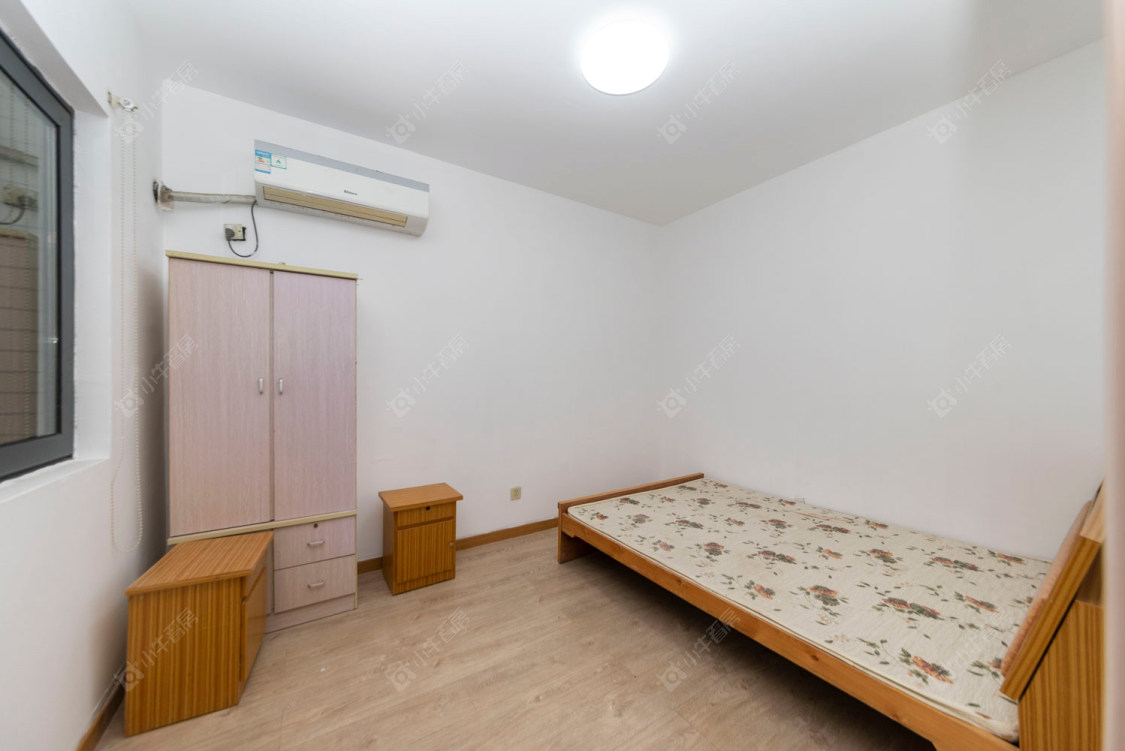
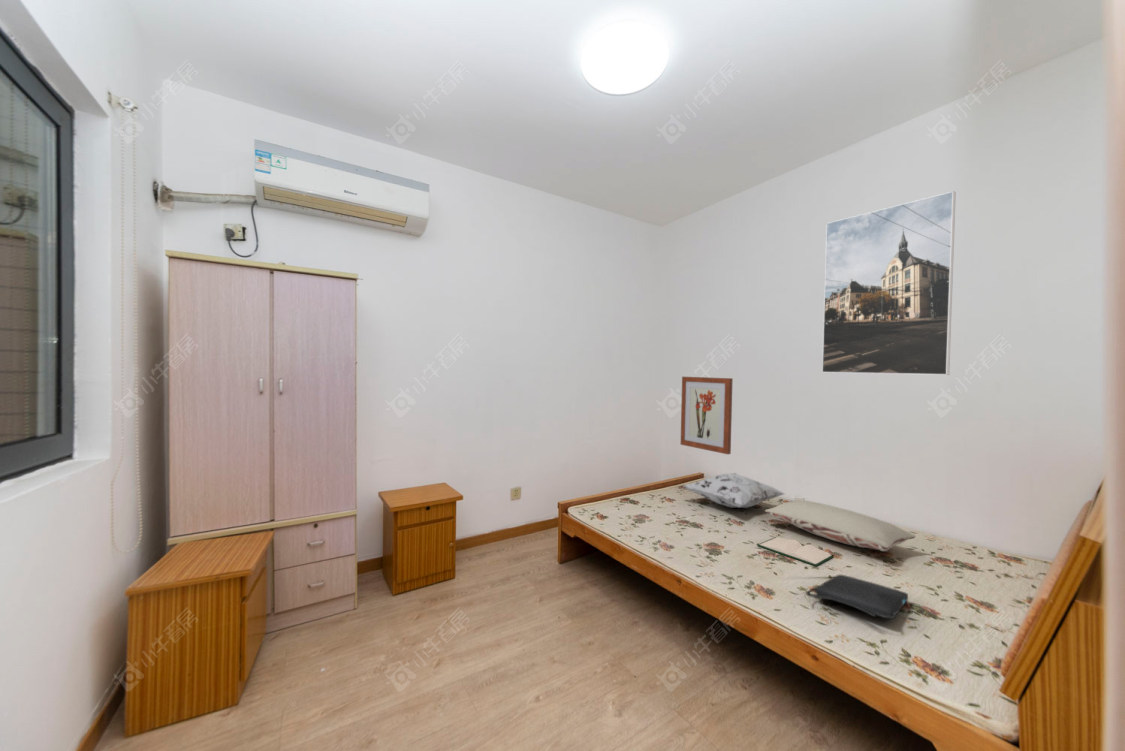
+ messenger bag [806,574,909,620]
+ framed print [821,190,957,376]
+ pillow [764,499,917,552]
+ hardback book [757,536,834,567]
+ wall art [680,376,734,455]
+ decorative pillow [681,472,785,509]
